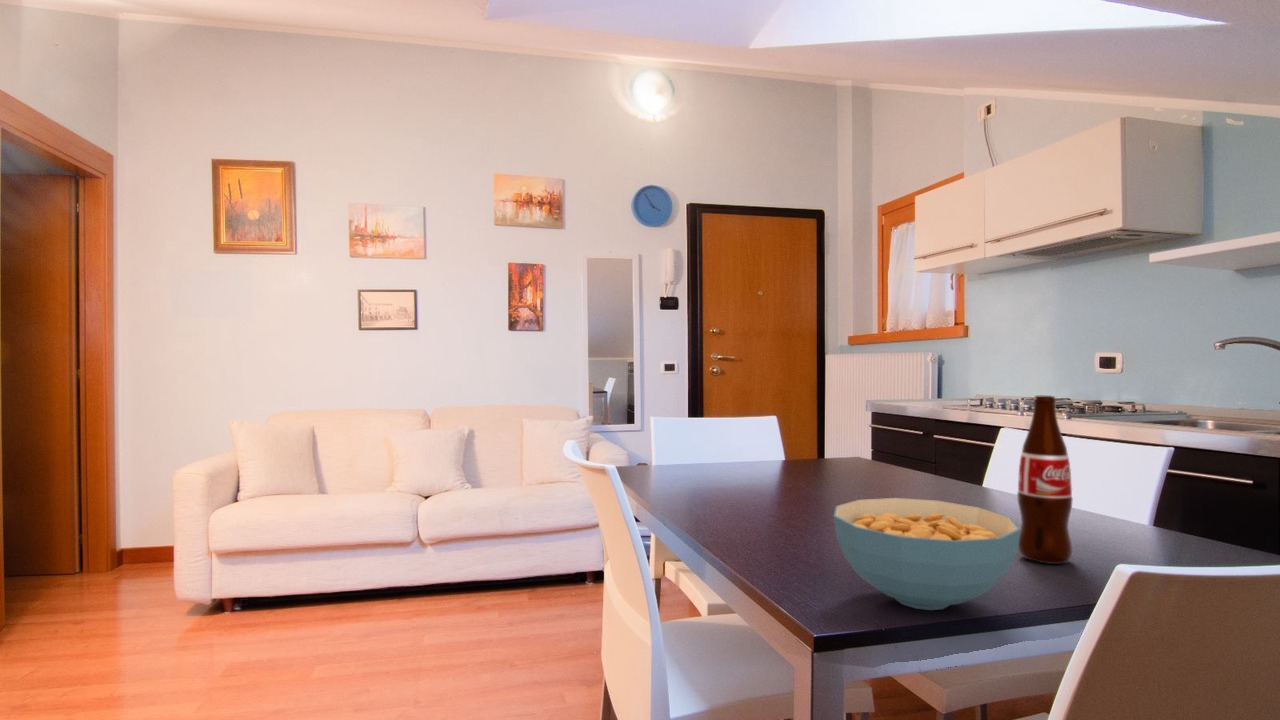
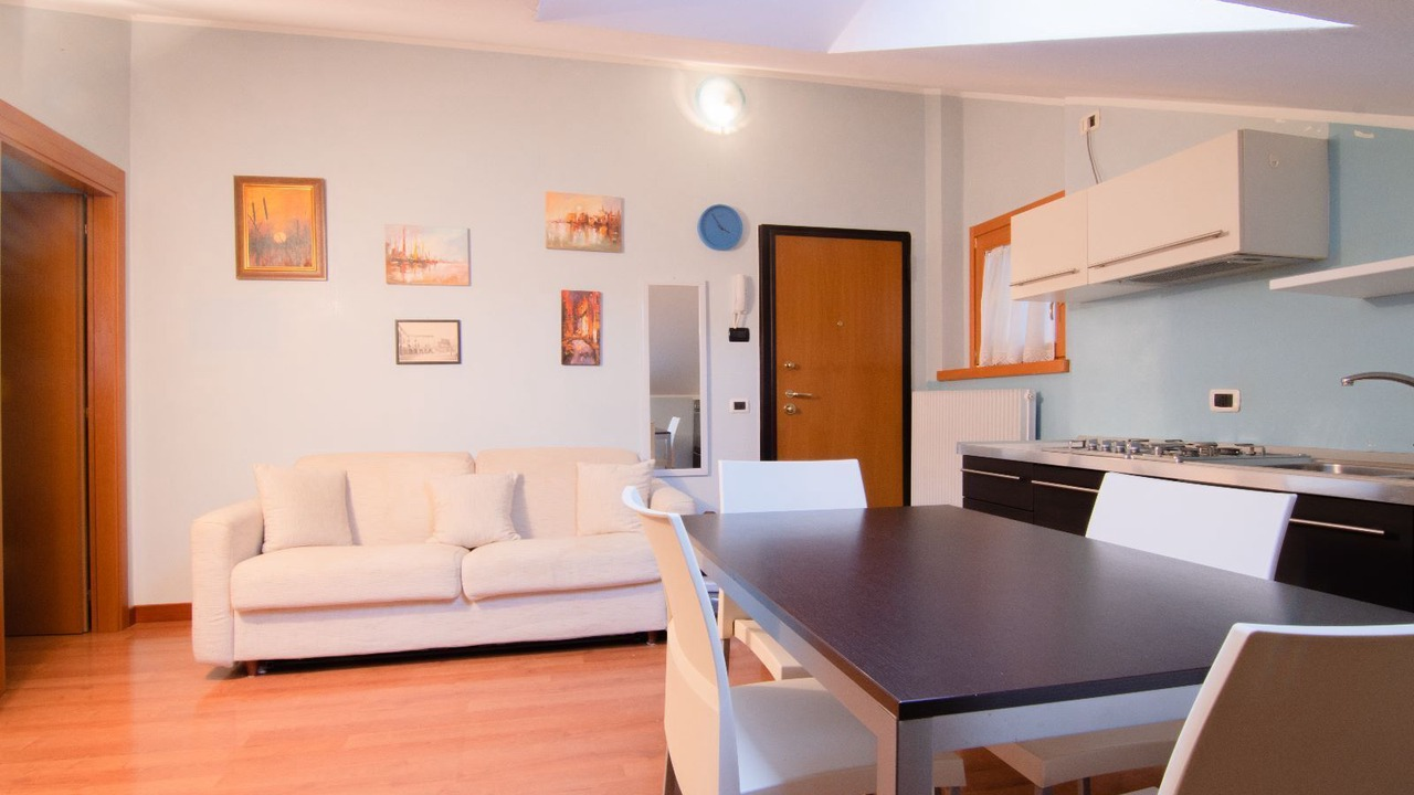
- cereal bowl [833,497,1021,611]
- bottle [1016,395,1074,565]
